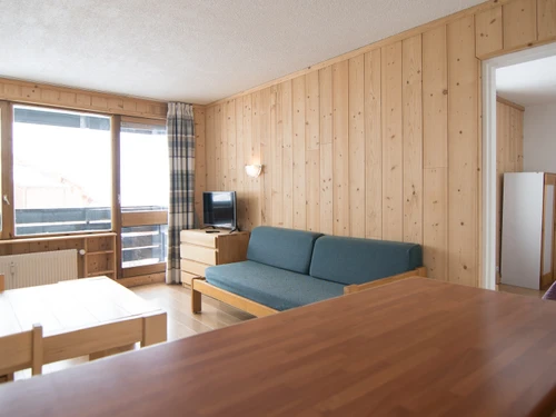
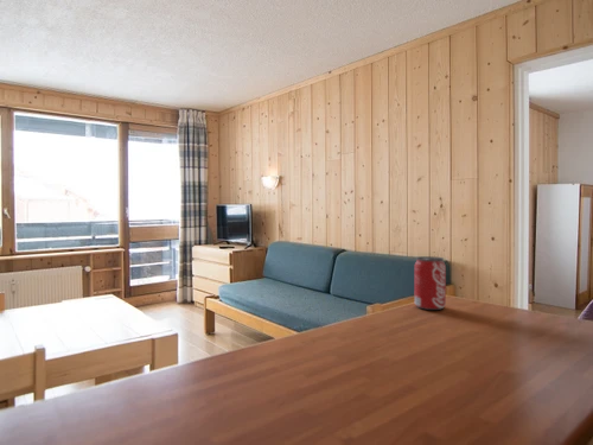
+ beverage can [414,255,447,311]
